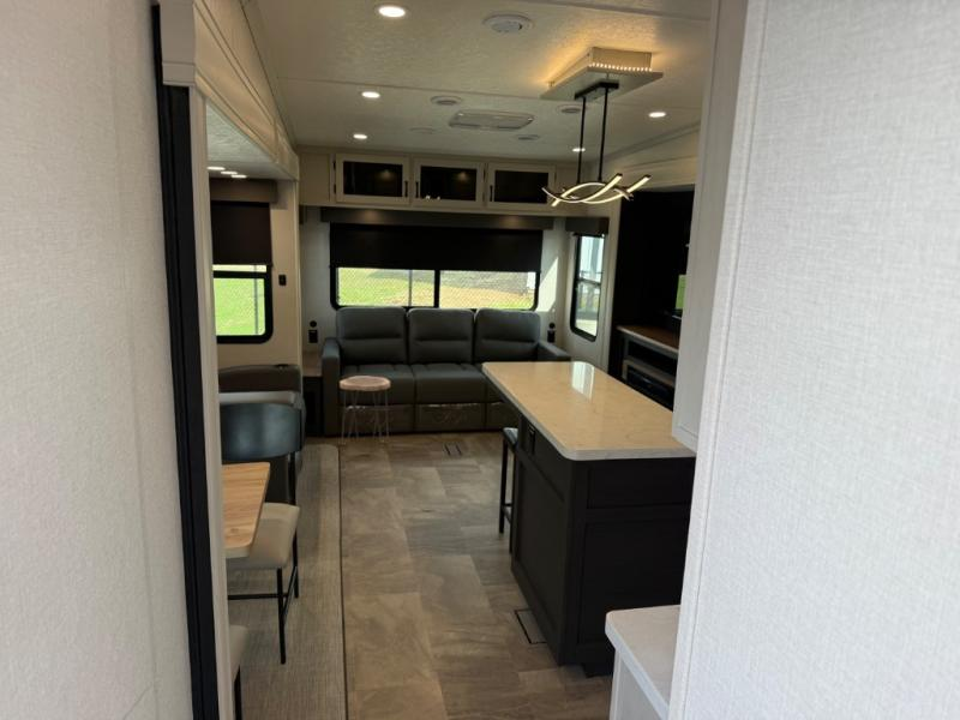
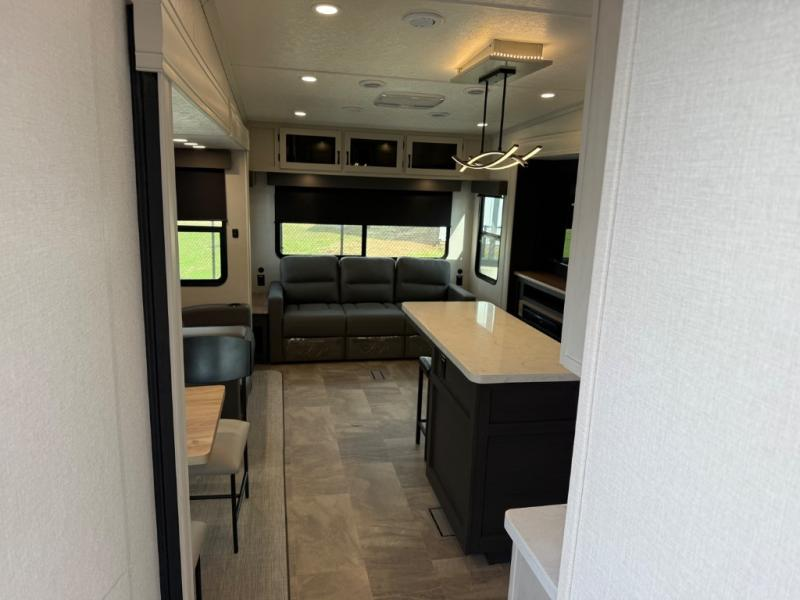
- side table [338,376,391,456]
